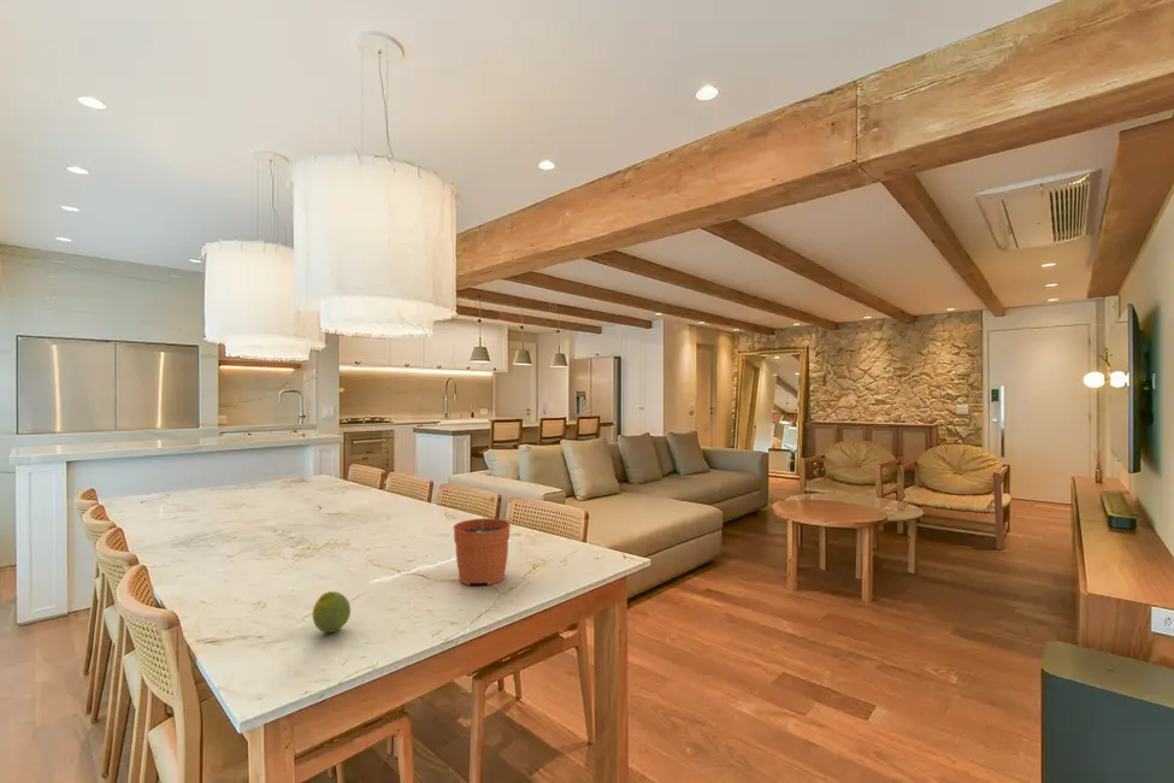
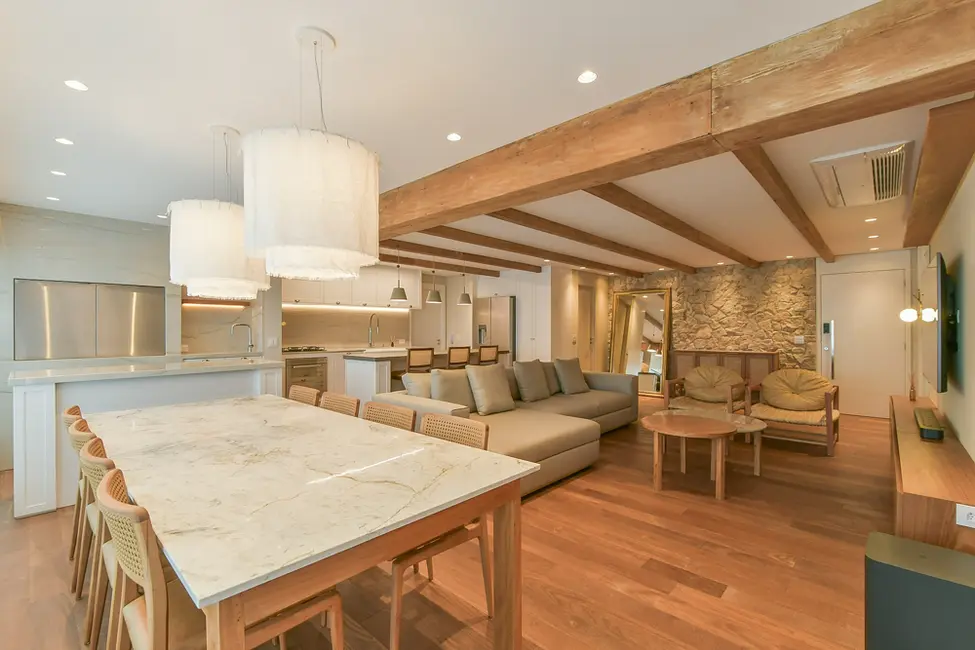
- plant pot [452,496,512,587]
- fruit [312,590,352,635]
